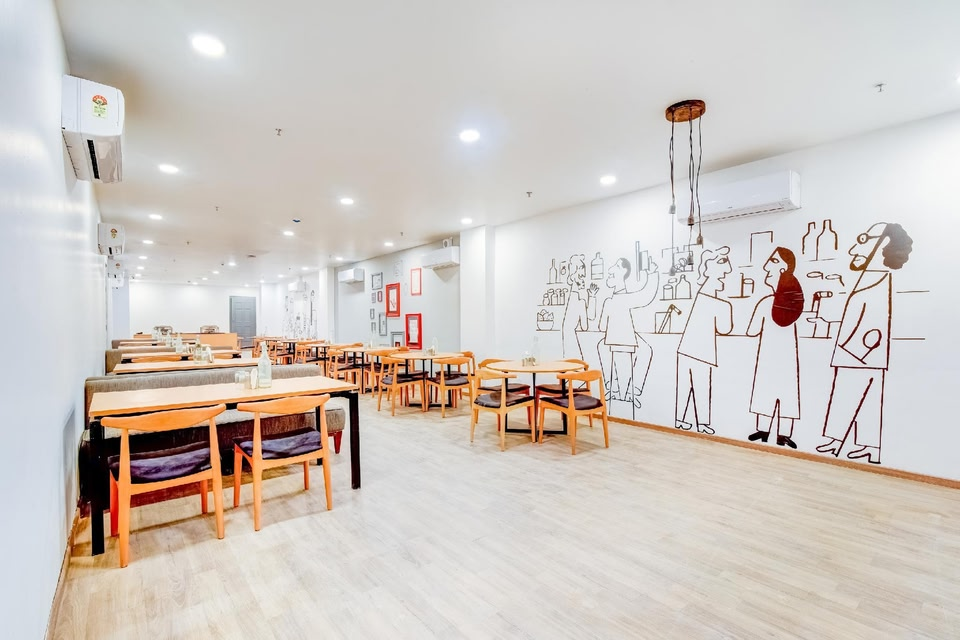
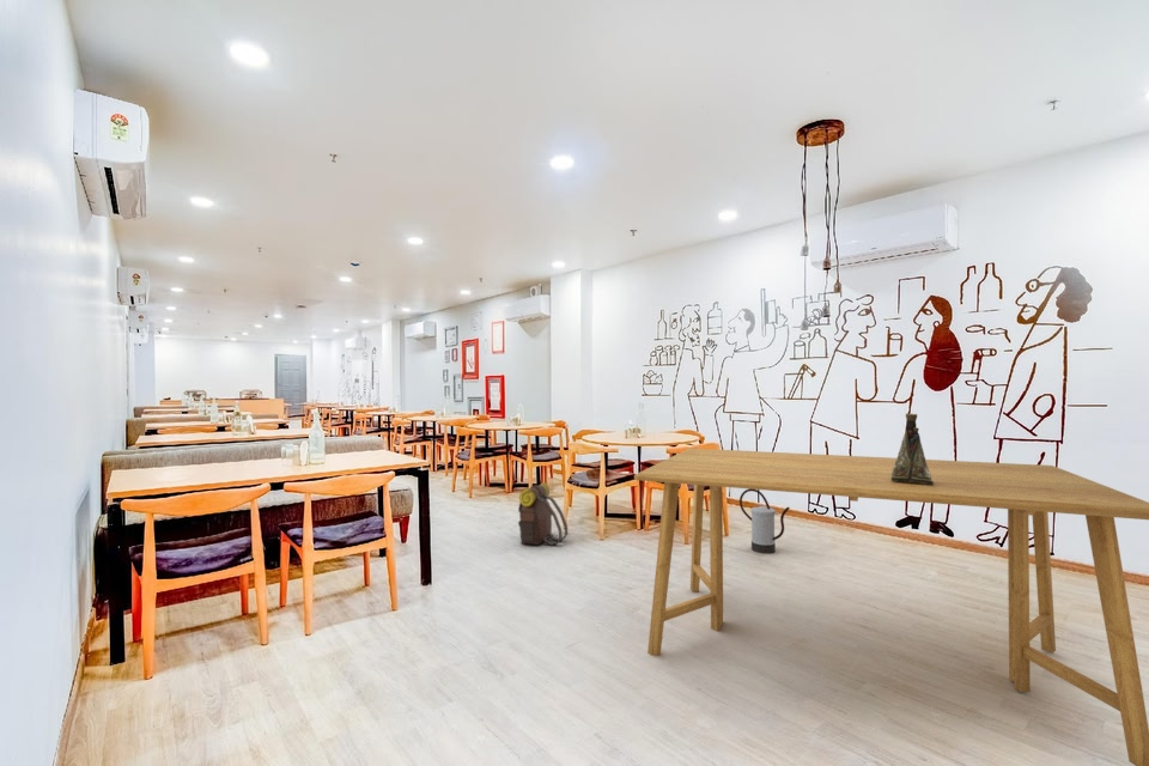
+ watering can [738,488,791,554]
+ dining table [633,448,1149,766]
+ backpack [517,481,569,547]
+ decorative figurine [892,413,934,485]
